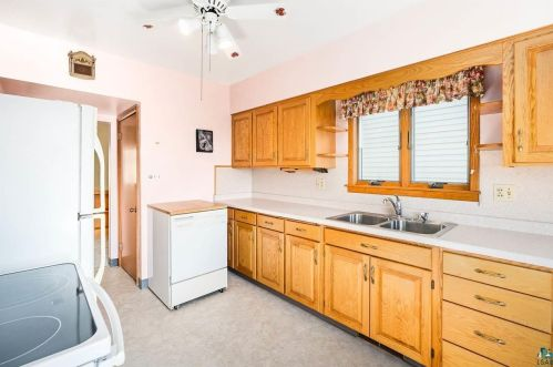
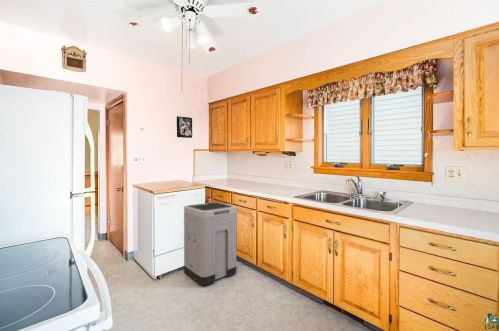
+ trash can [183,201,237,286]
